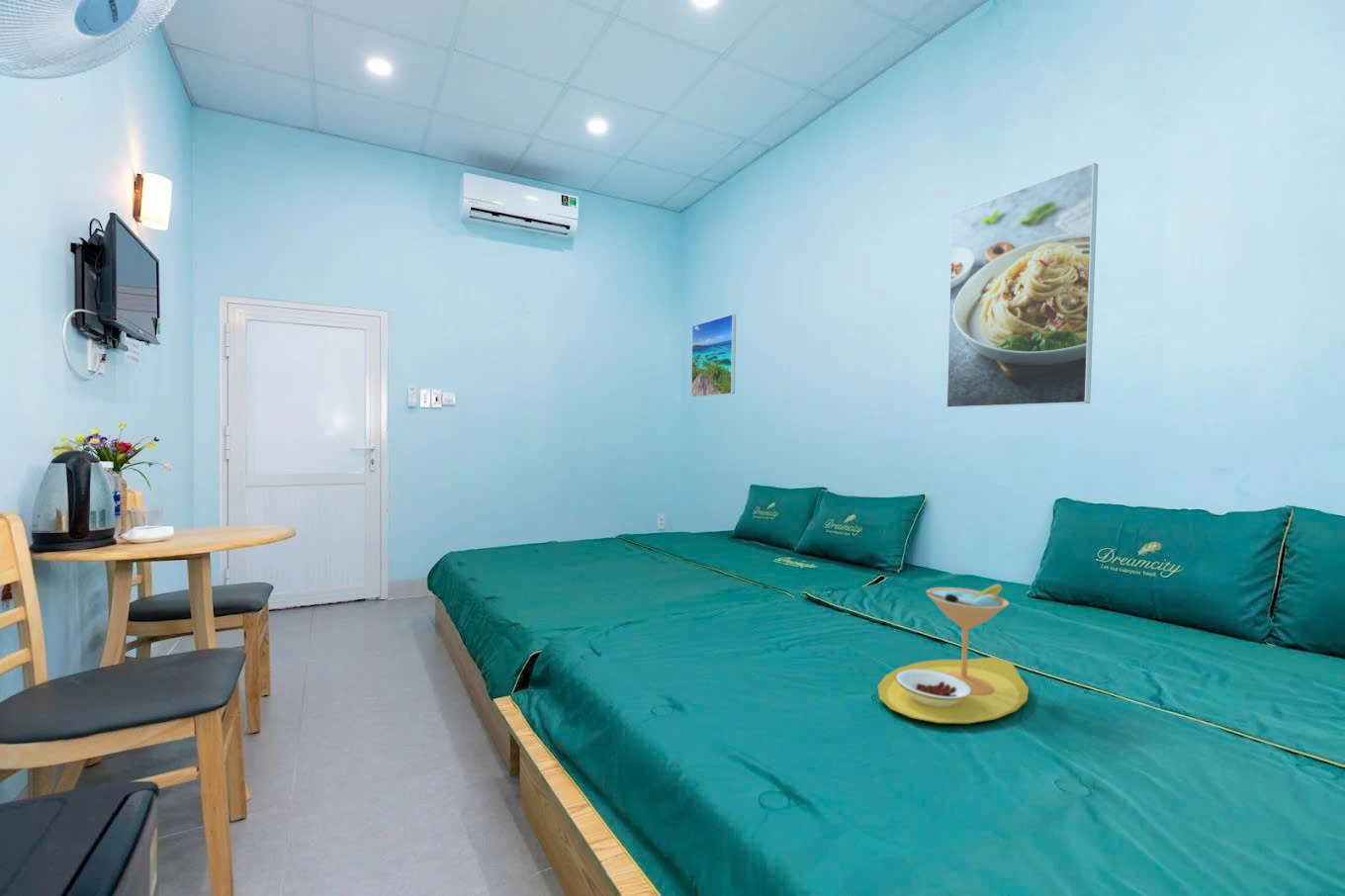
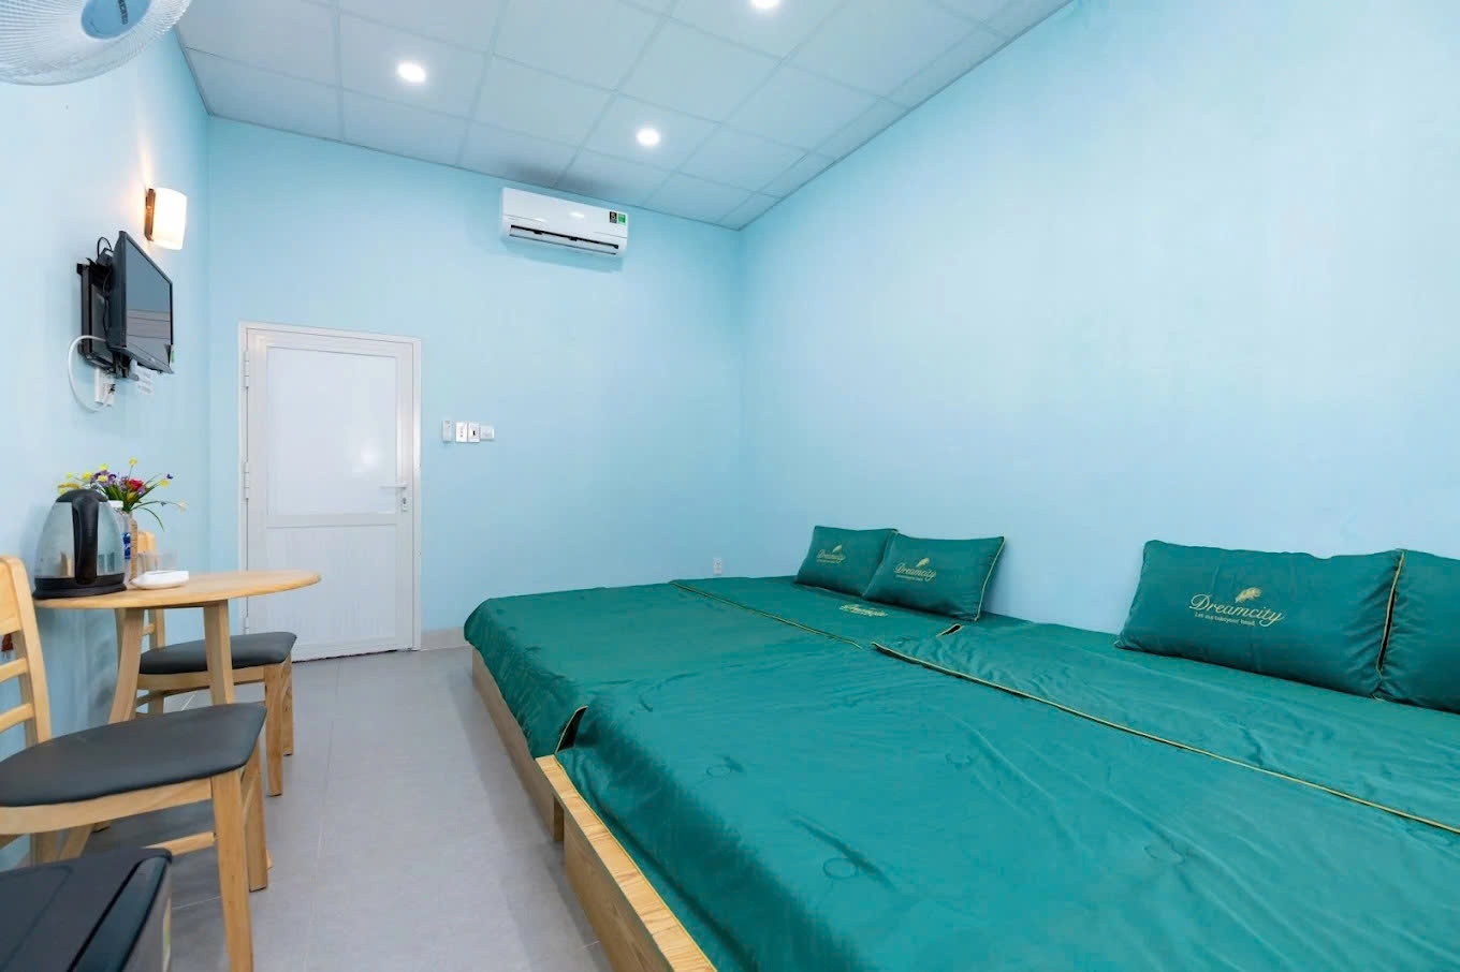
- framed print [945,162,1099,408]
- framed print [690,314,737,399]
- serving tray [877,583,1030,725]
